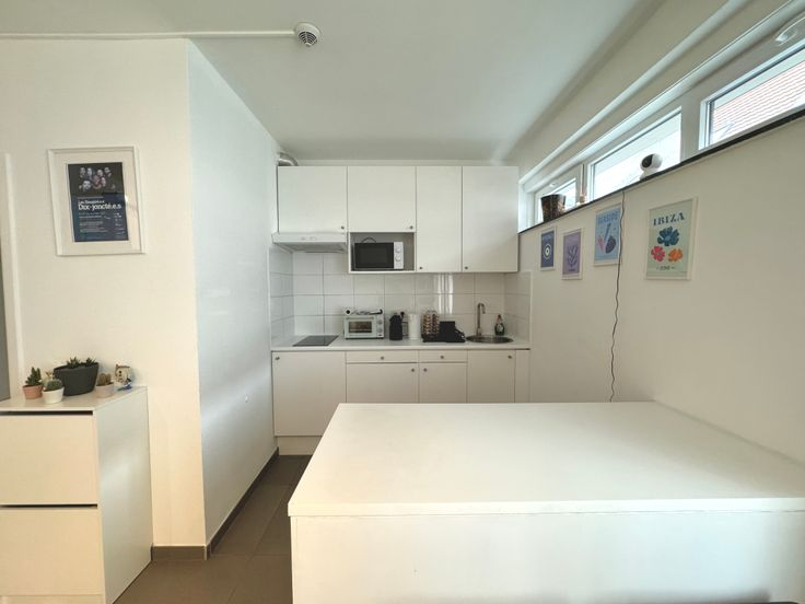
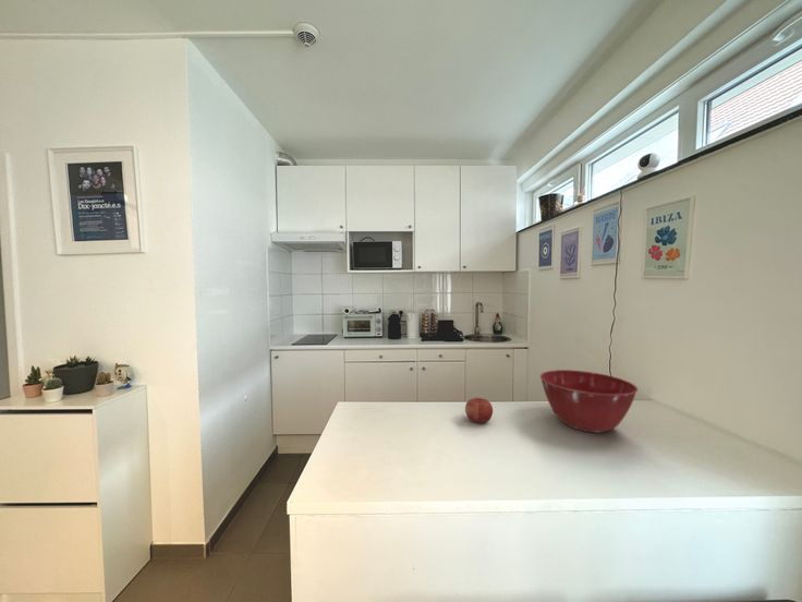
+ mixing bowl [539,369,640,434]
+ fruit [464,397,494,424]
